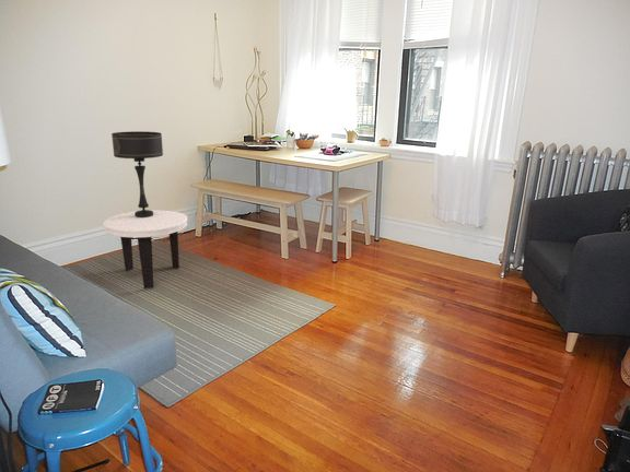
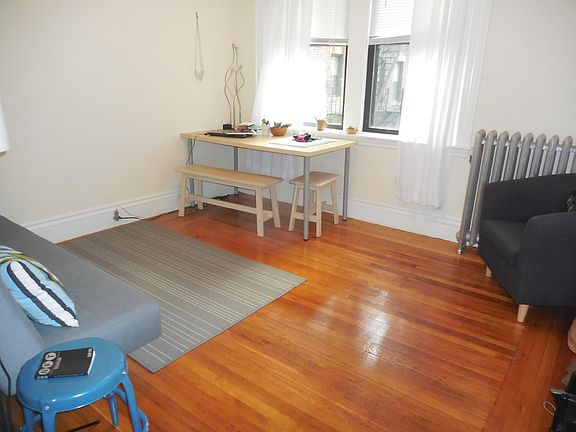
- table lamp [110,130,164,217]
- side table [102,209,189,290]
